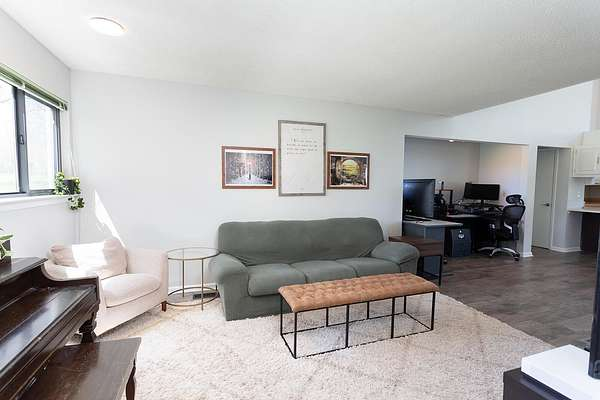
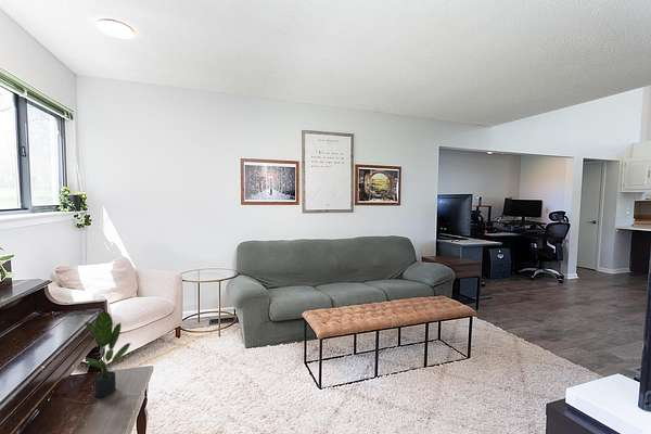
+ potted plant [82,309,132,398]
